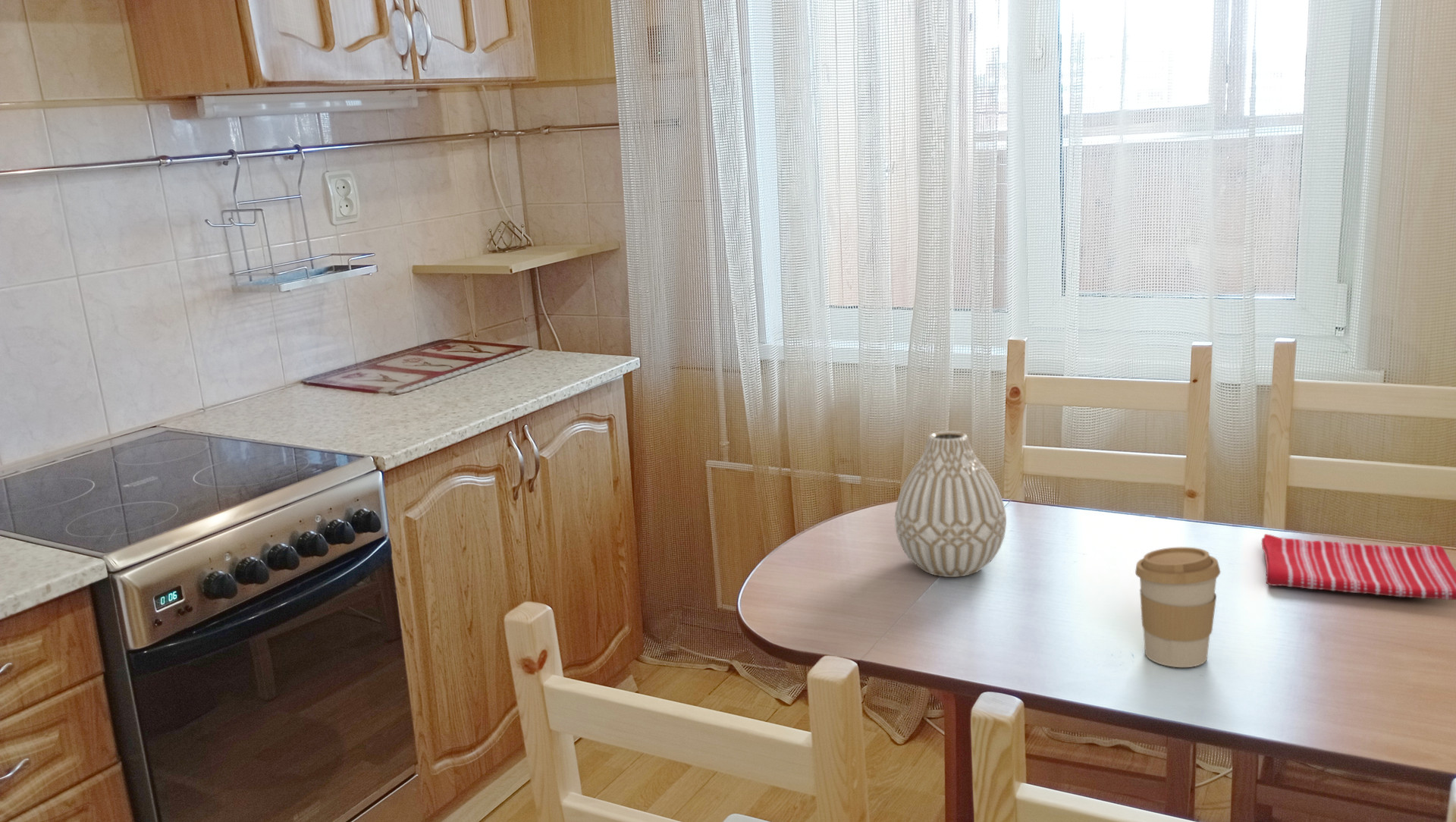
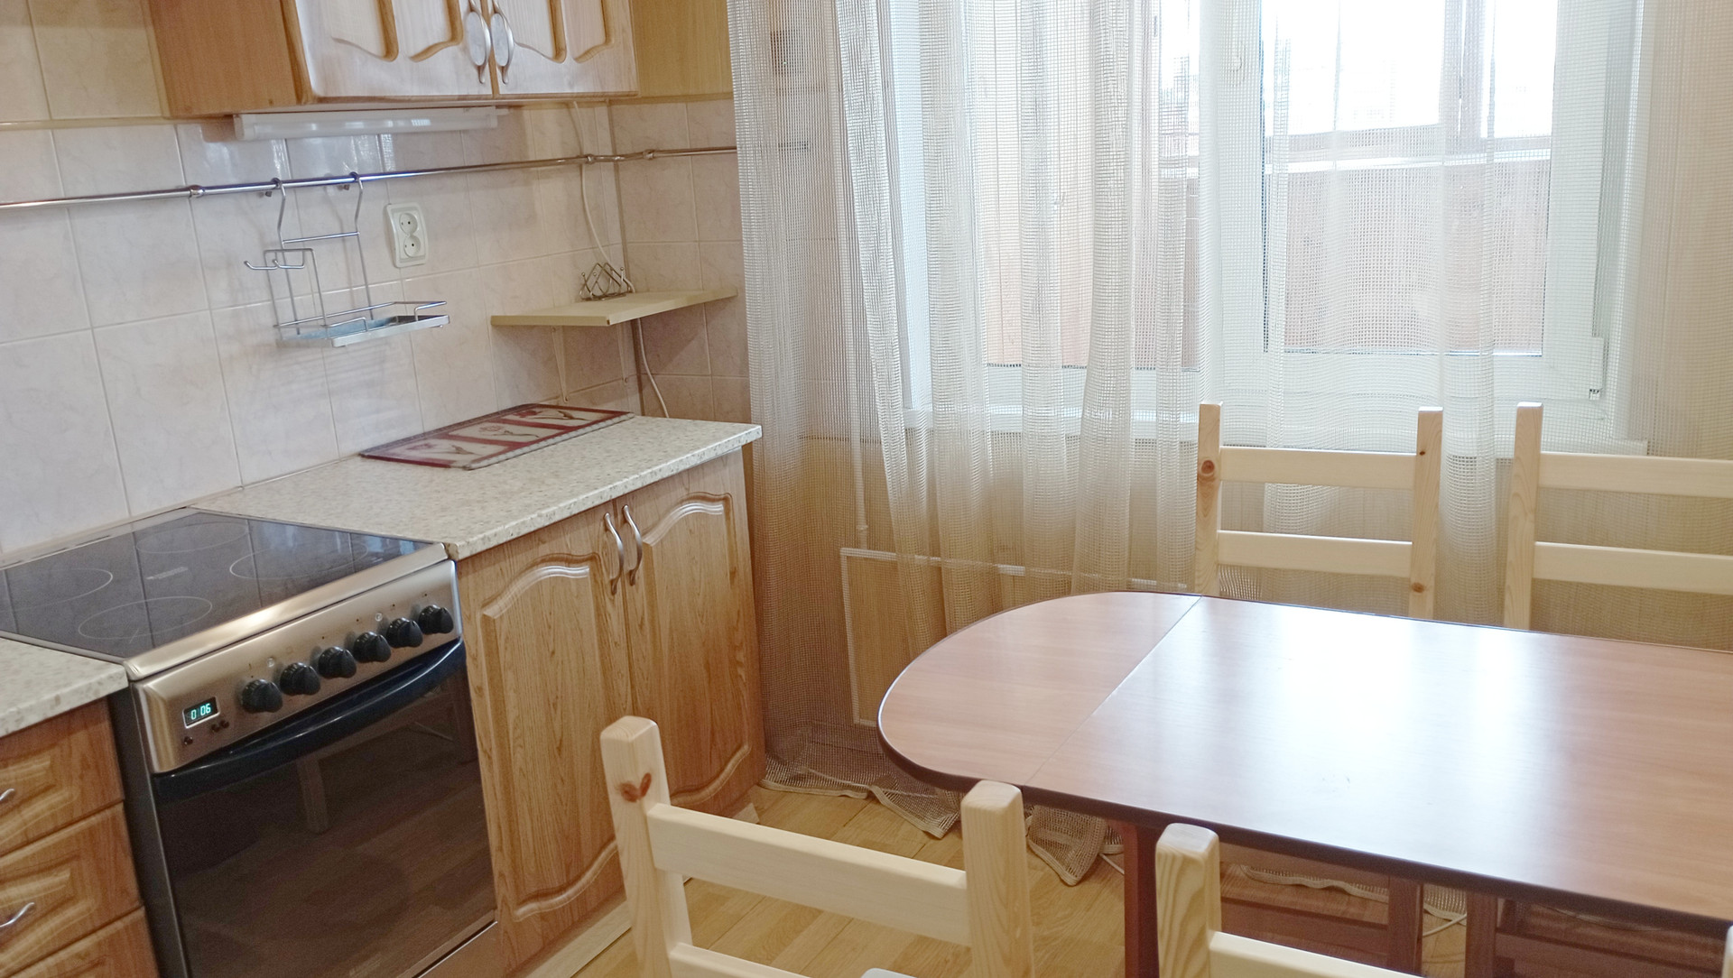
- dish towel [1260,533,1456,601]
- coffee cup [1134,547,1221,668]
- vase [894,430,1007,578]
